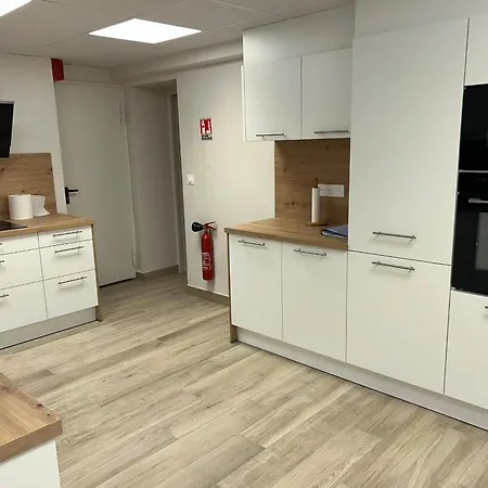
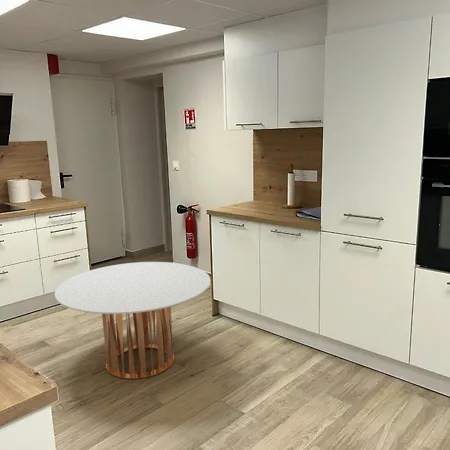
+ round table [54,261,212,380]
